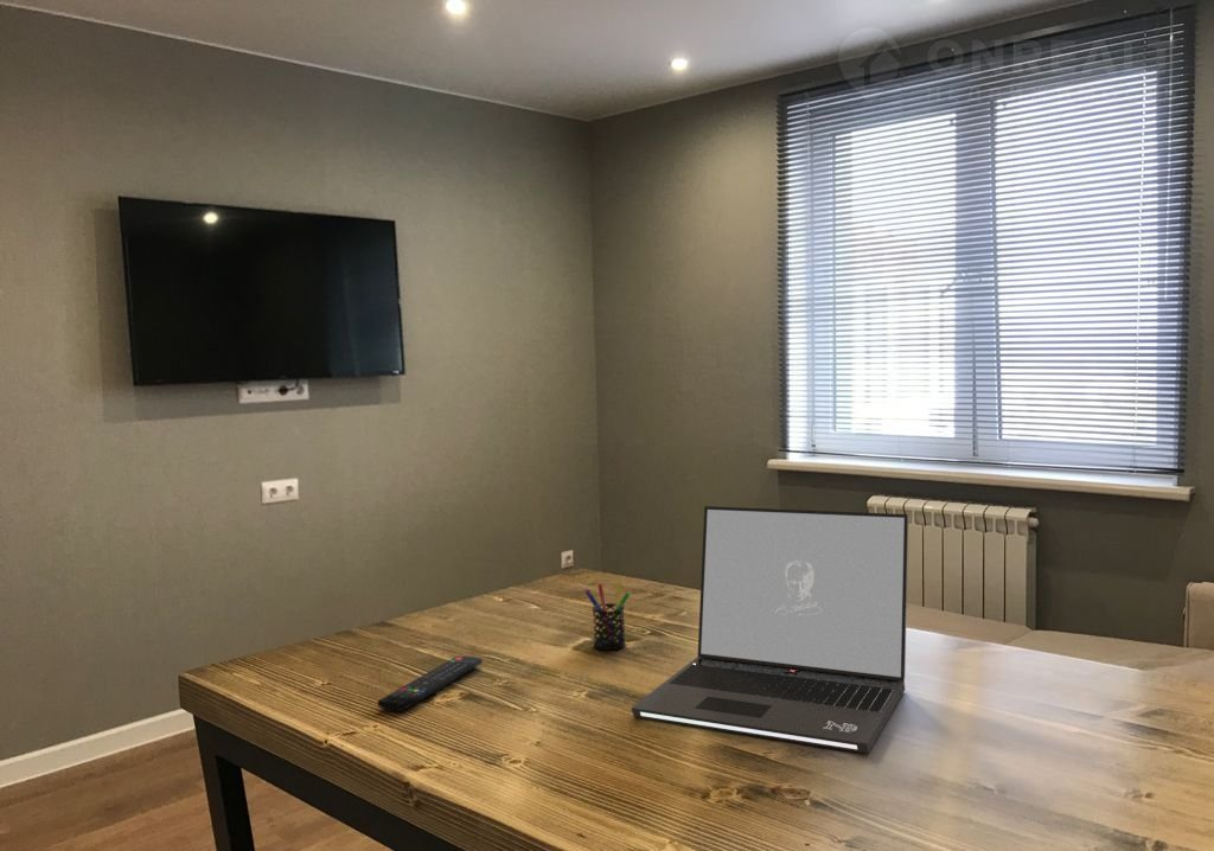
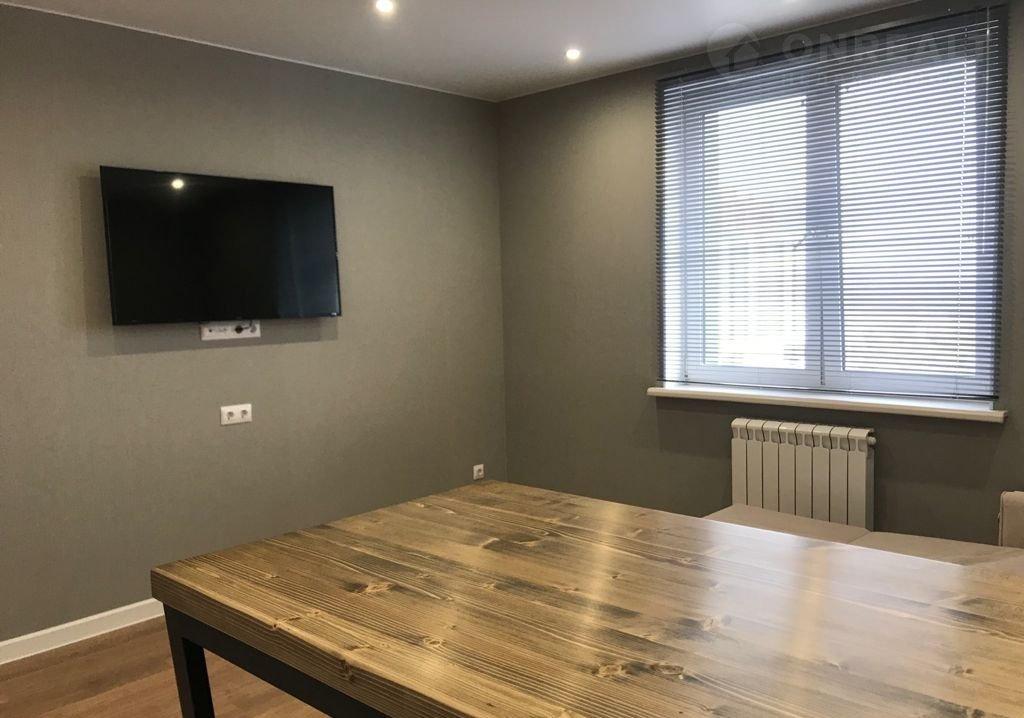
- remote control [376,655,484,712]
- laptop [631,505,909,755]
- pen holder [583,581,631,651]
